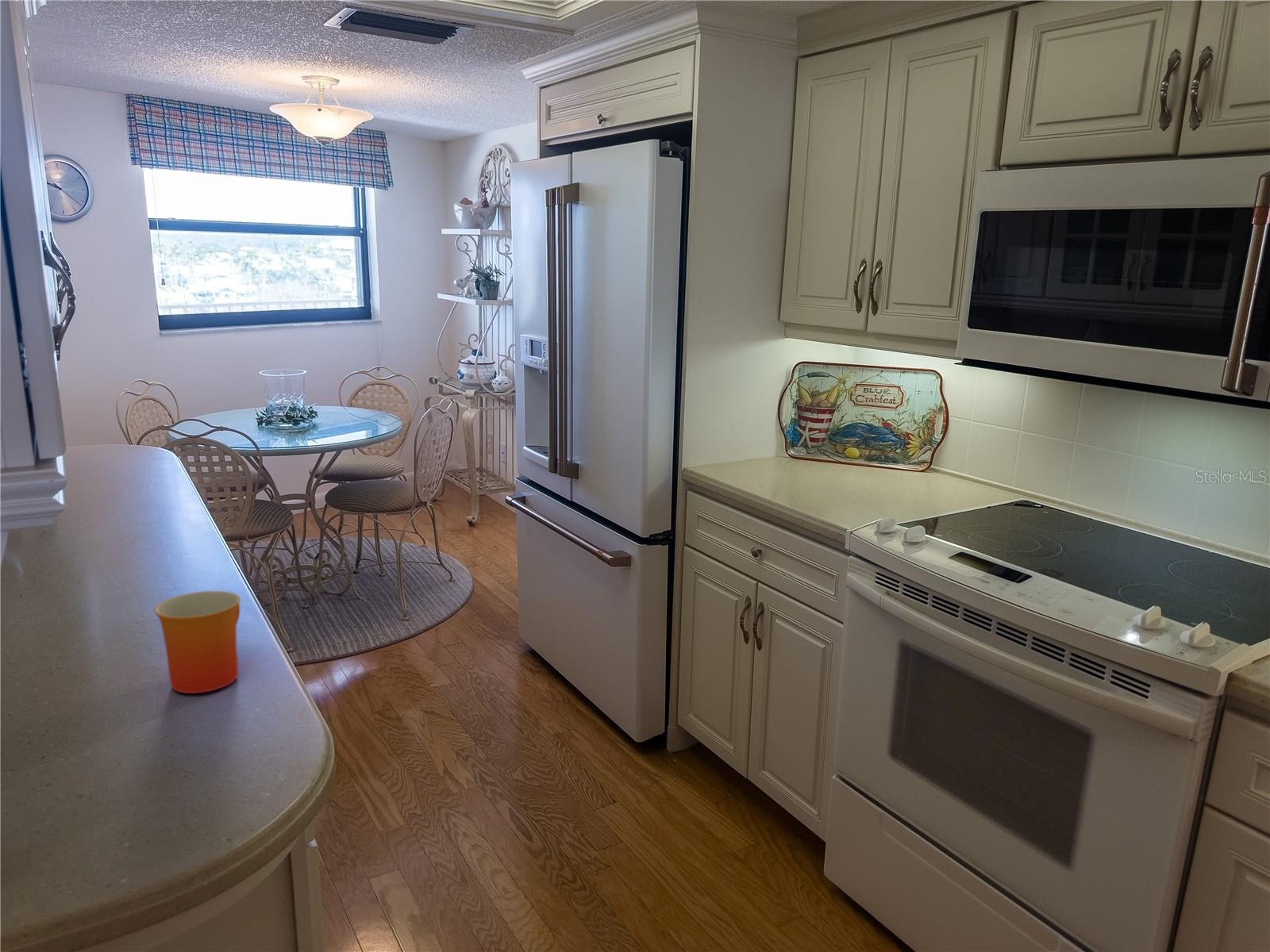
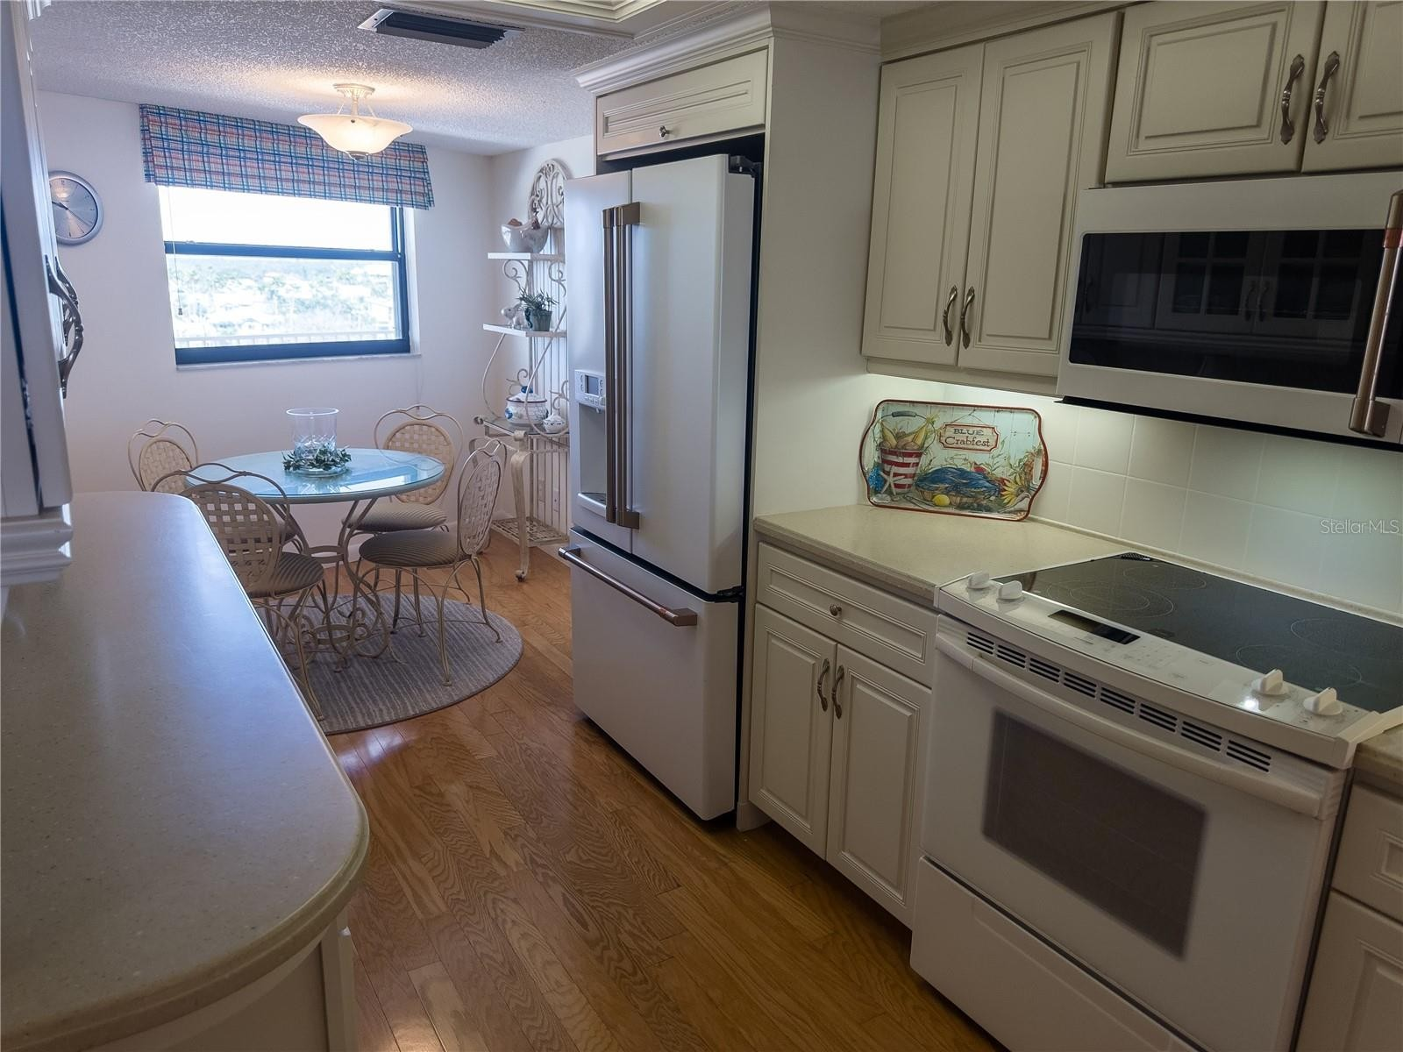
- mug [153,590,241,694]
